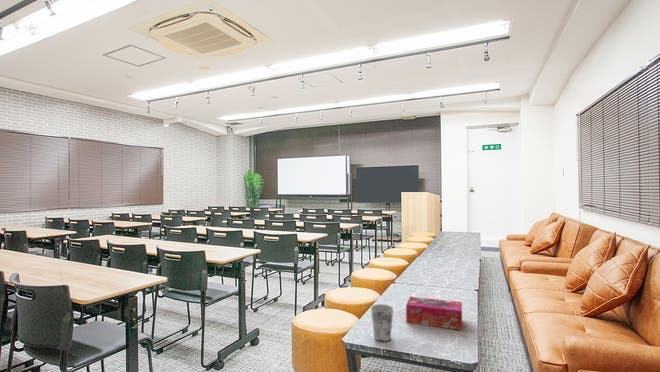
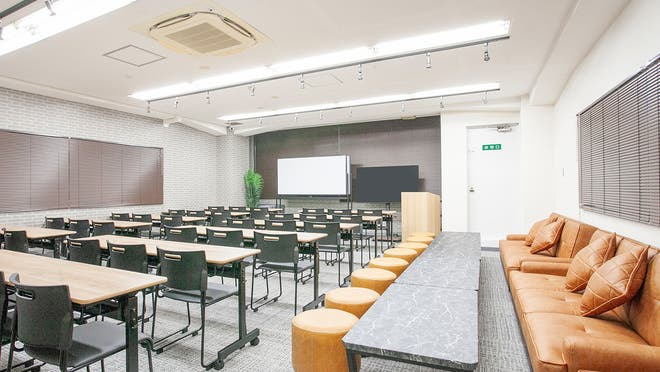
- cup [370,303,394,343]
- tissue box [405,296,463,331]
